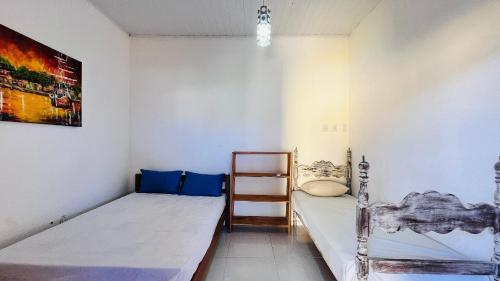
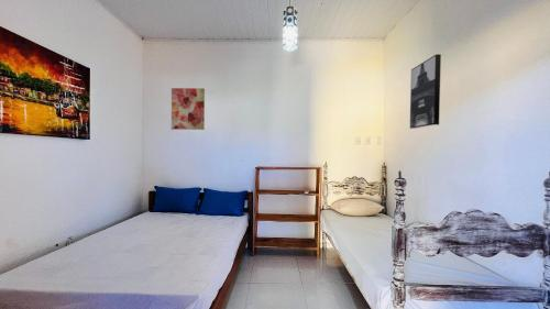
+ wall art [409,53,442,130]
+ wall art [170,87,206,131]
